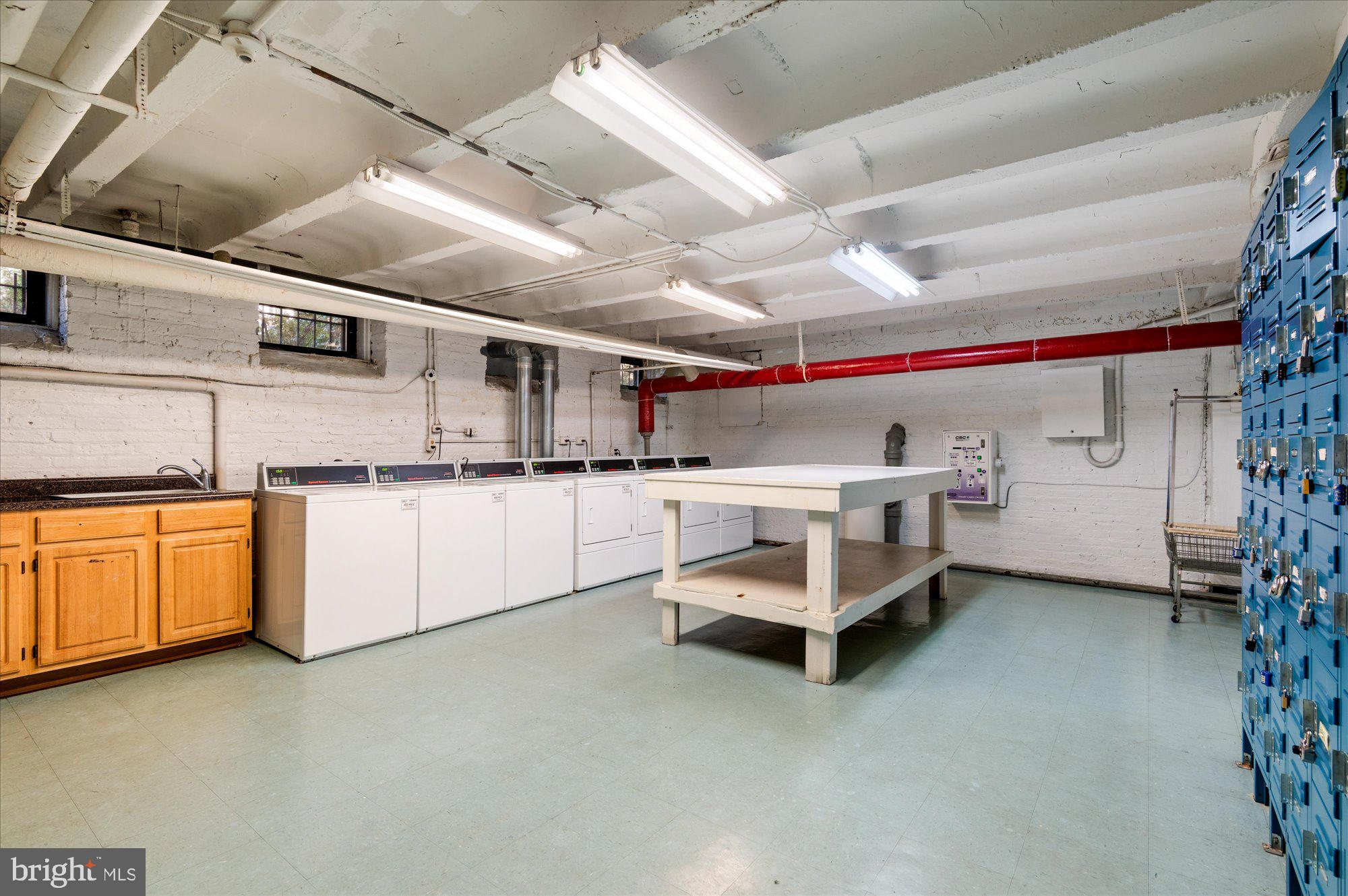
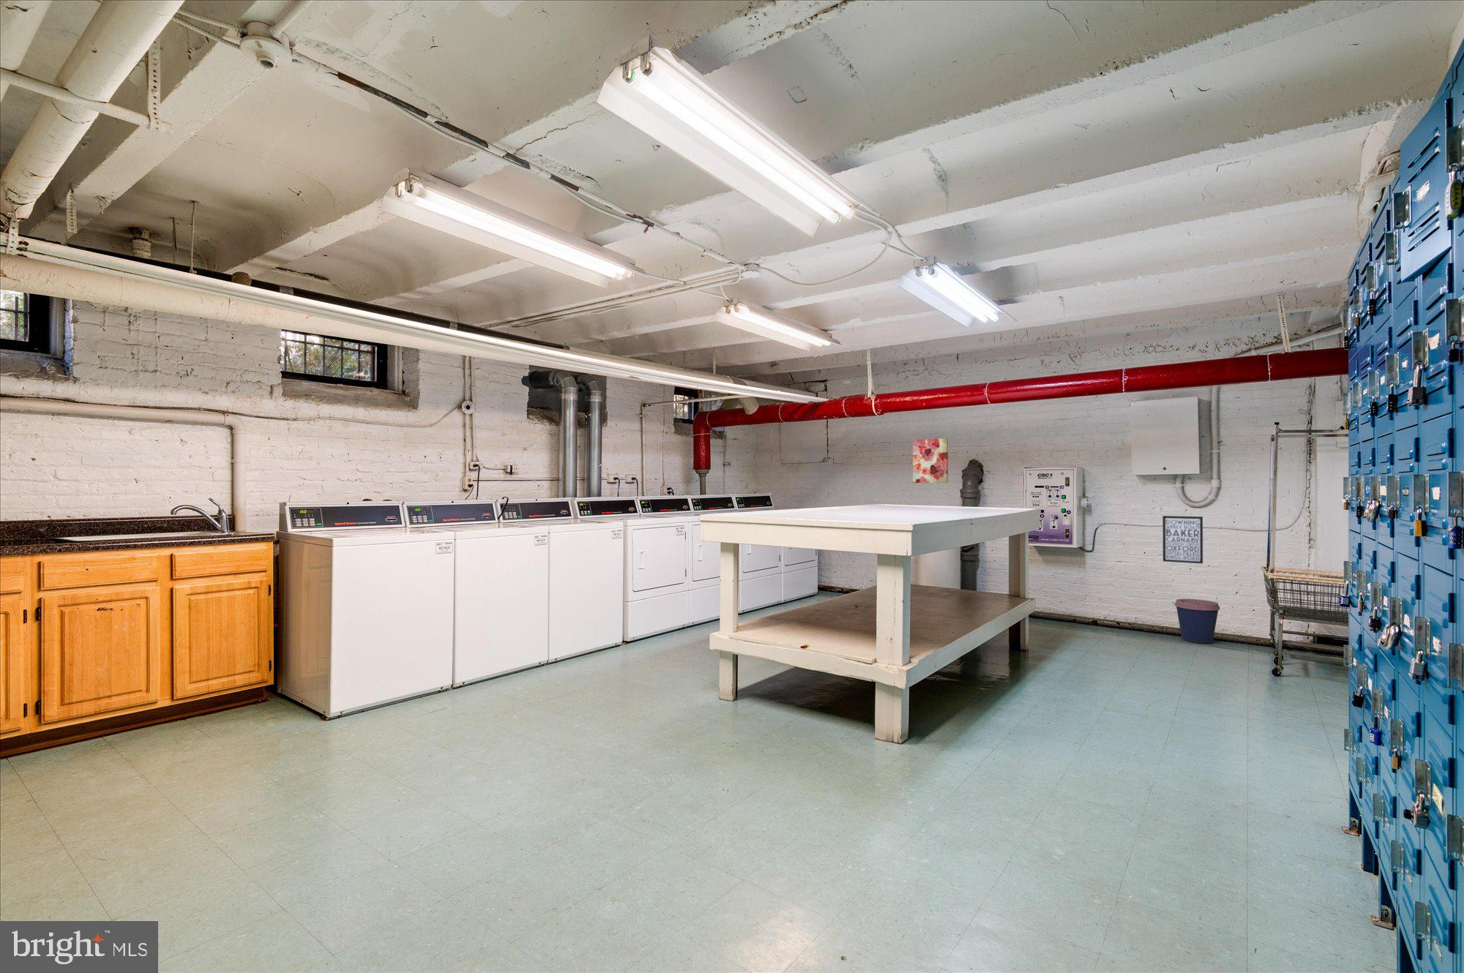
+ wall art [1162,515,1203,564]
+ wall art [912,438,949,483]
+ coffee cup [1174,598,1221,645]
